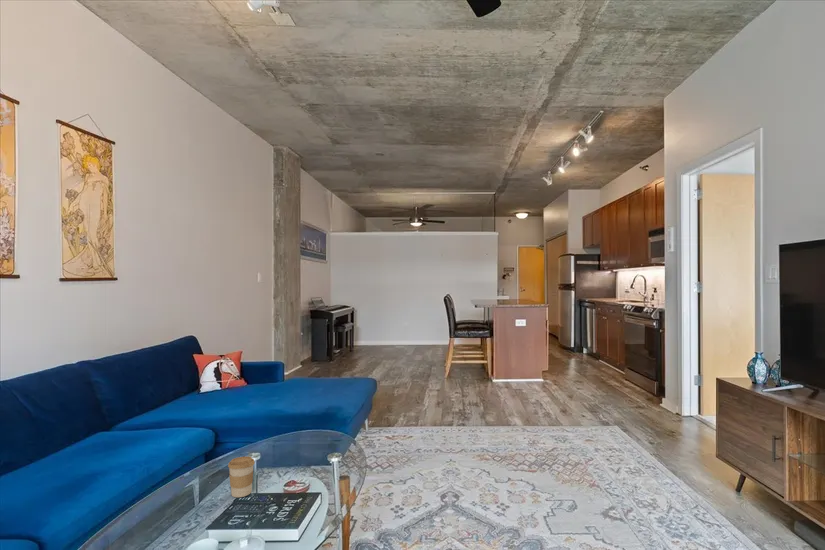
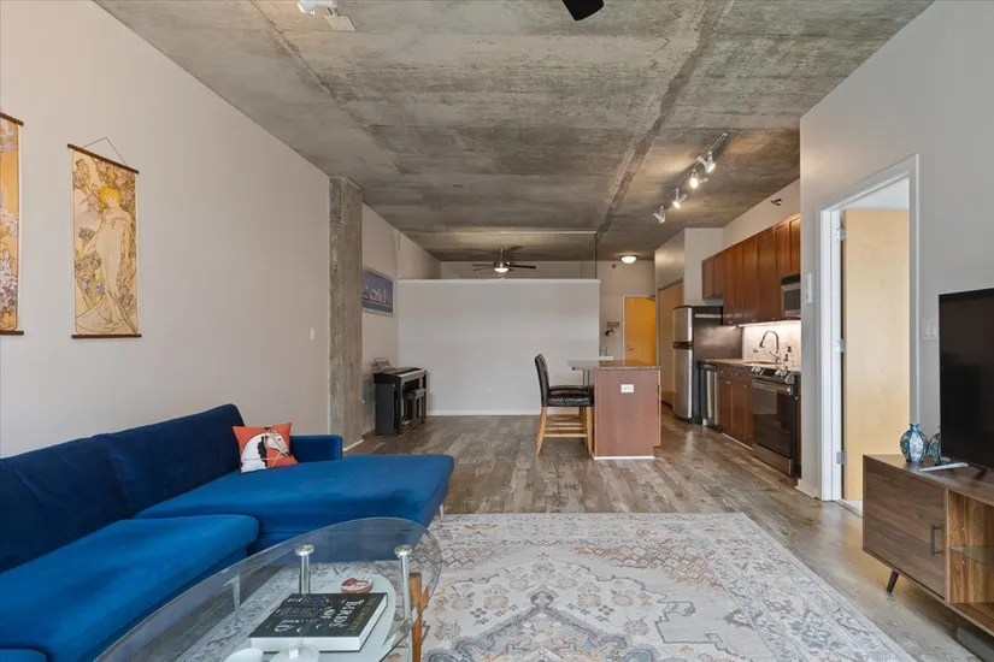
- coffee cup [227,456,256,498]
